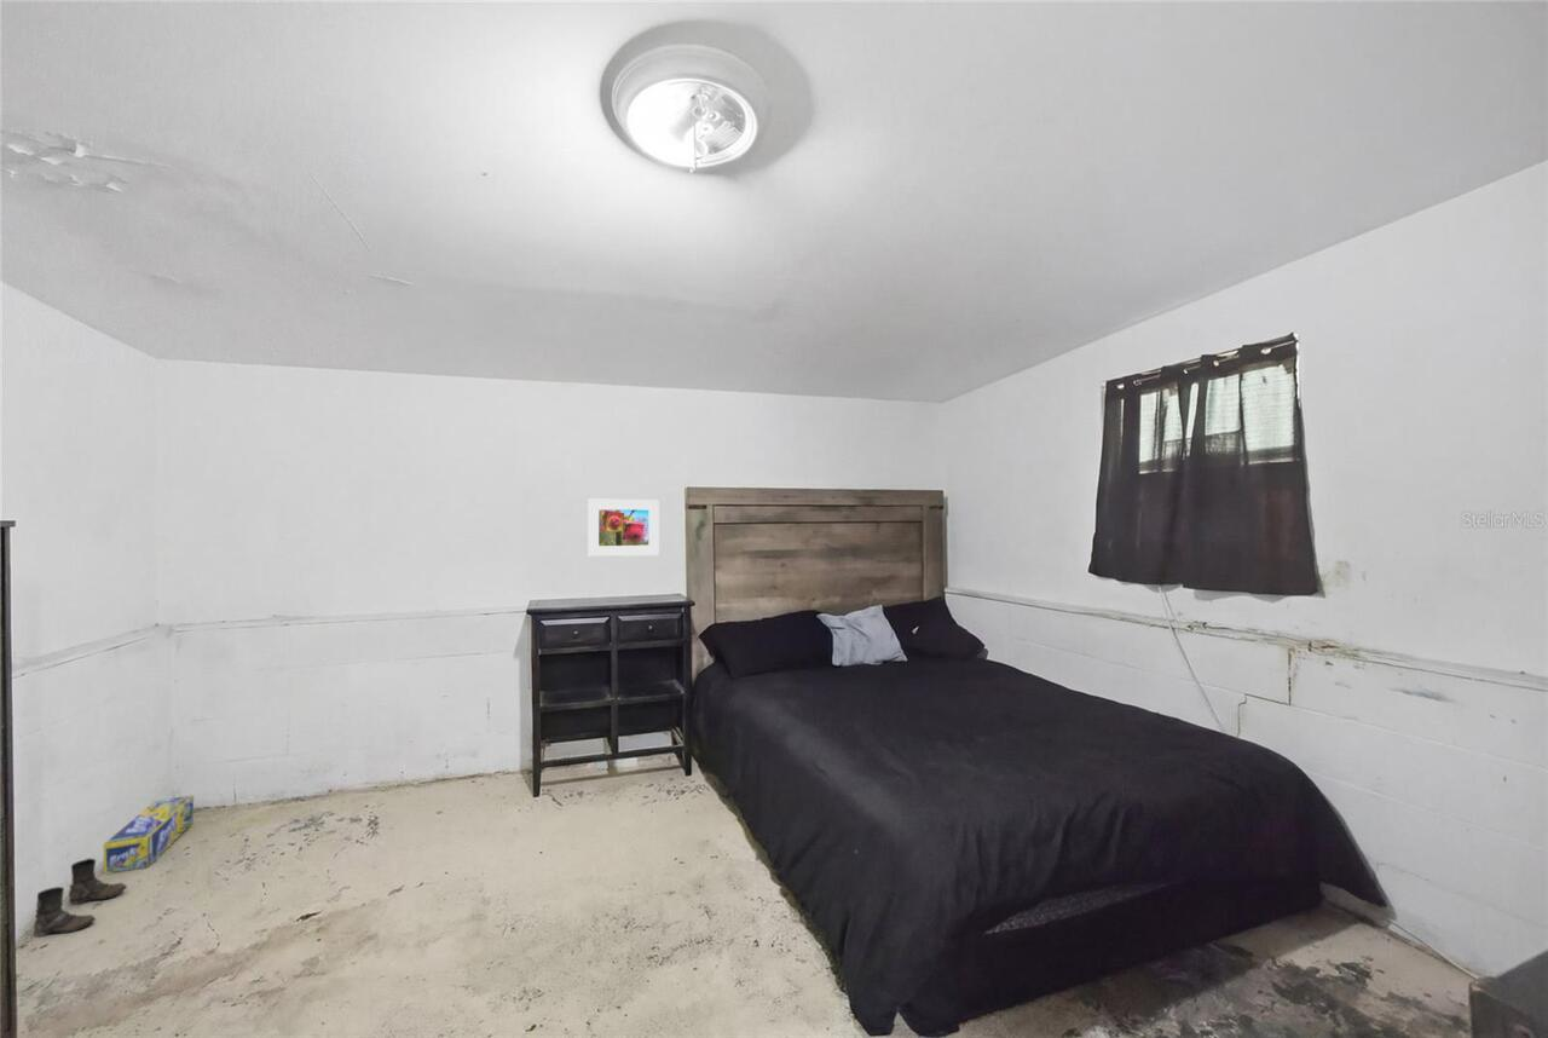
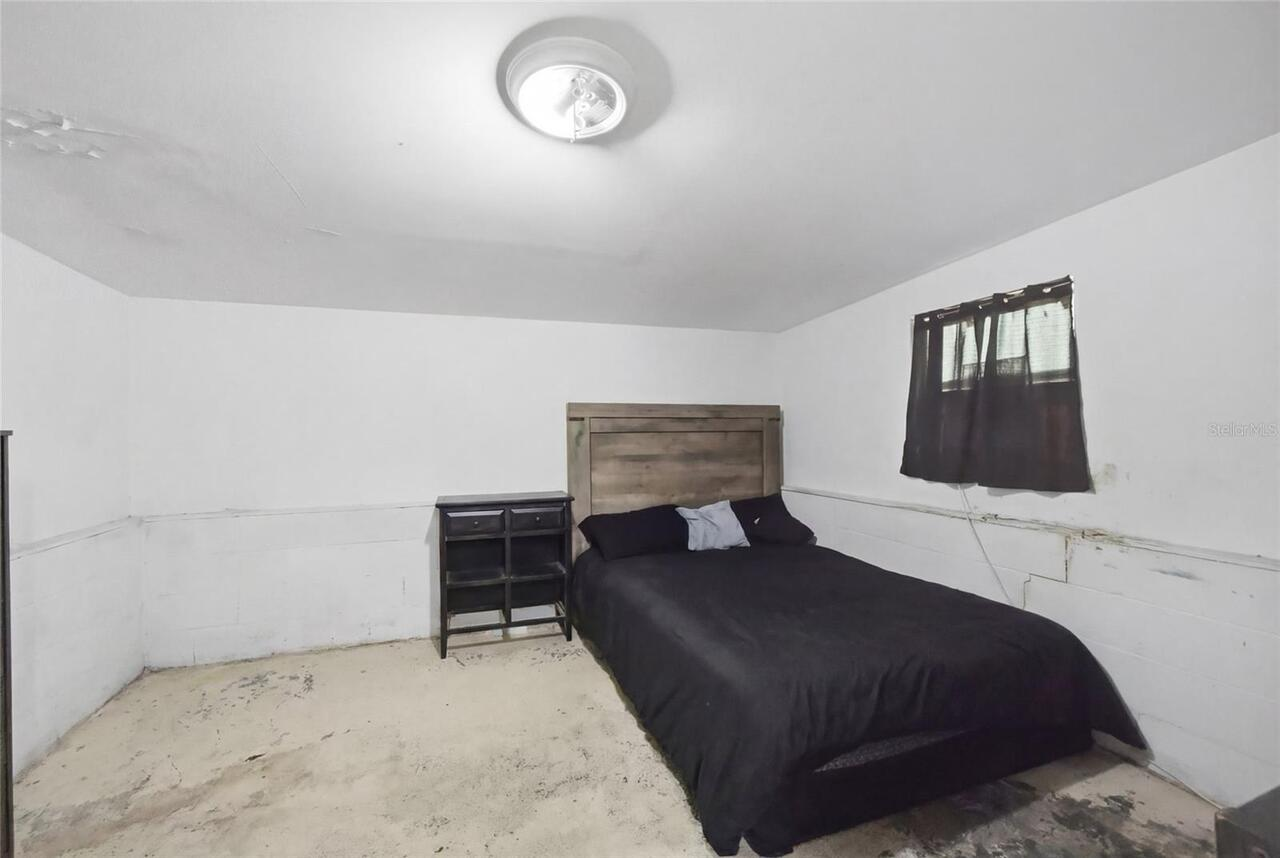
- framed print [587,498,660,558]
- box [103,794,195,876]
- boots [33,858,128,939]
